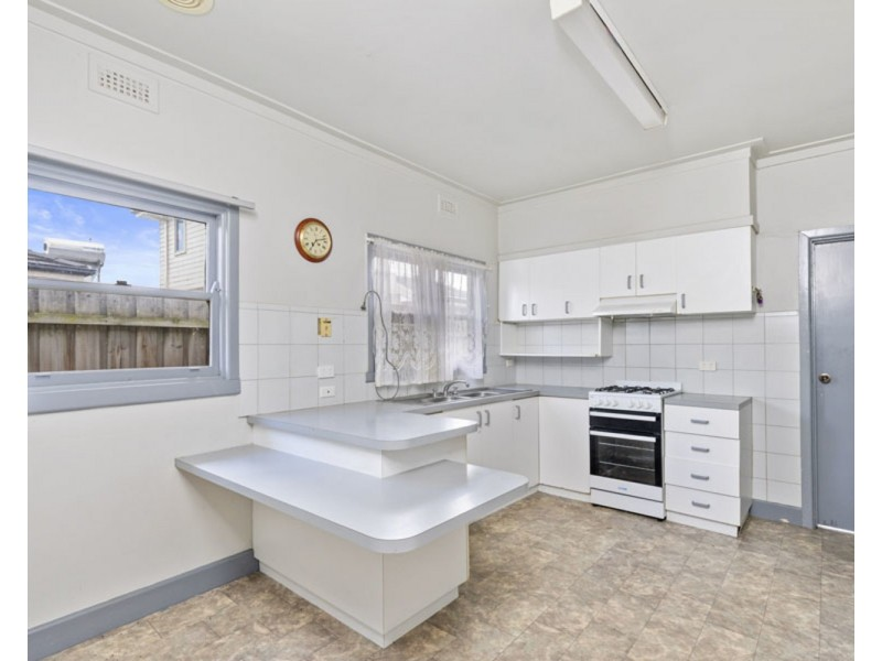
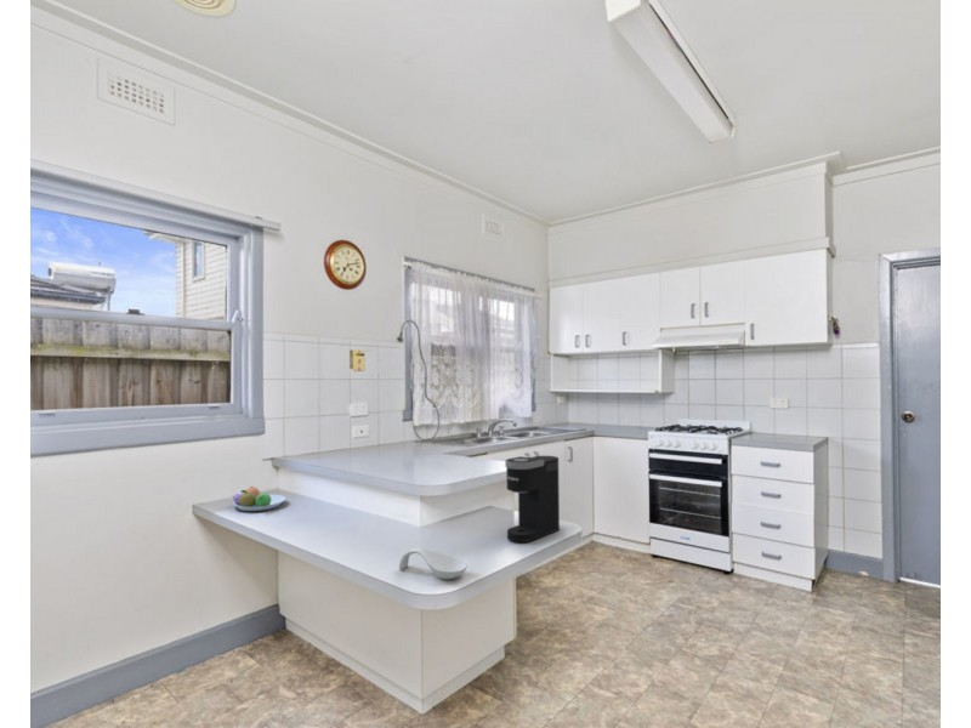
+ coffee maker [504,455,561,544]
+ fruit bowl [231,485,286,512]
+ spoon rest [398,547,469,580]
